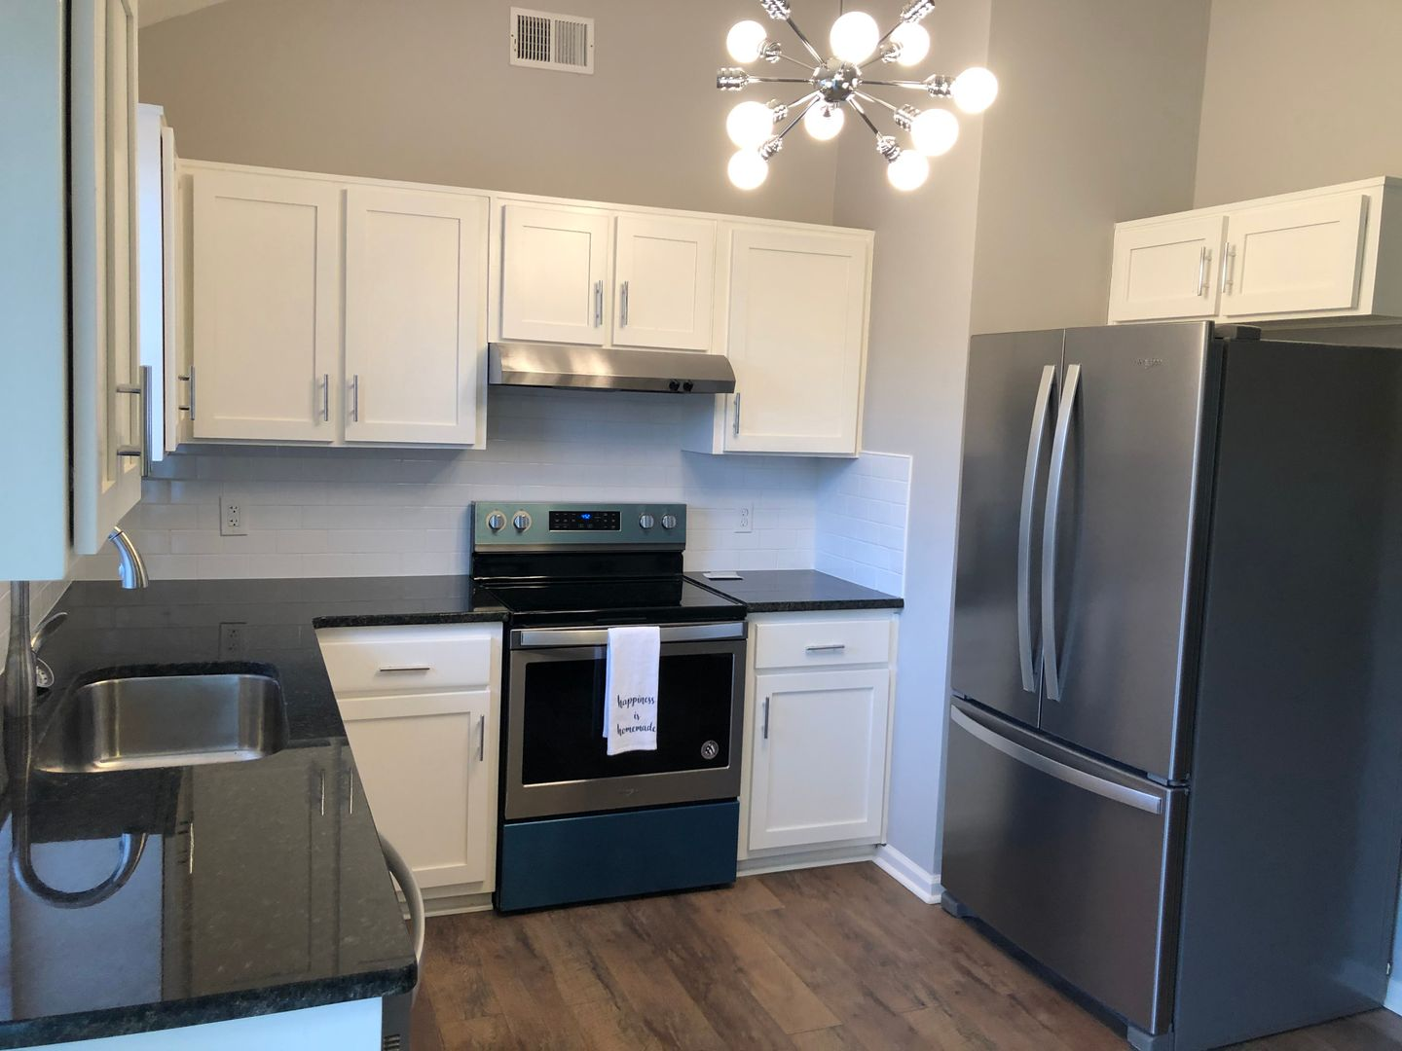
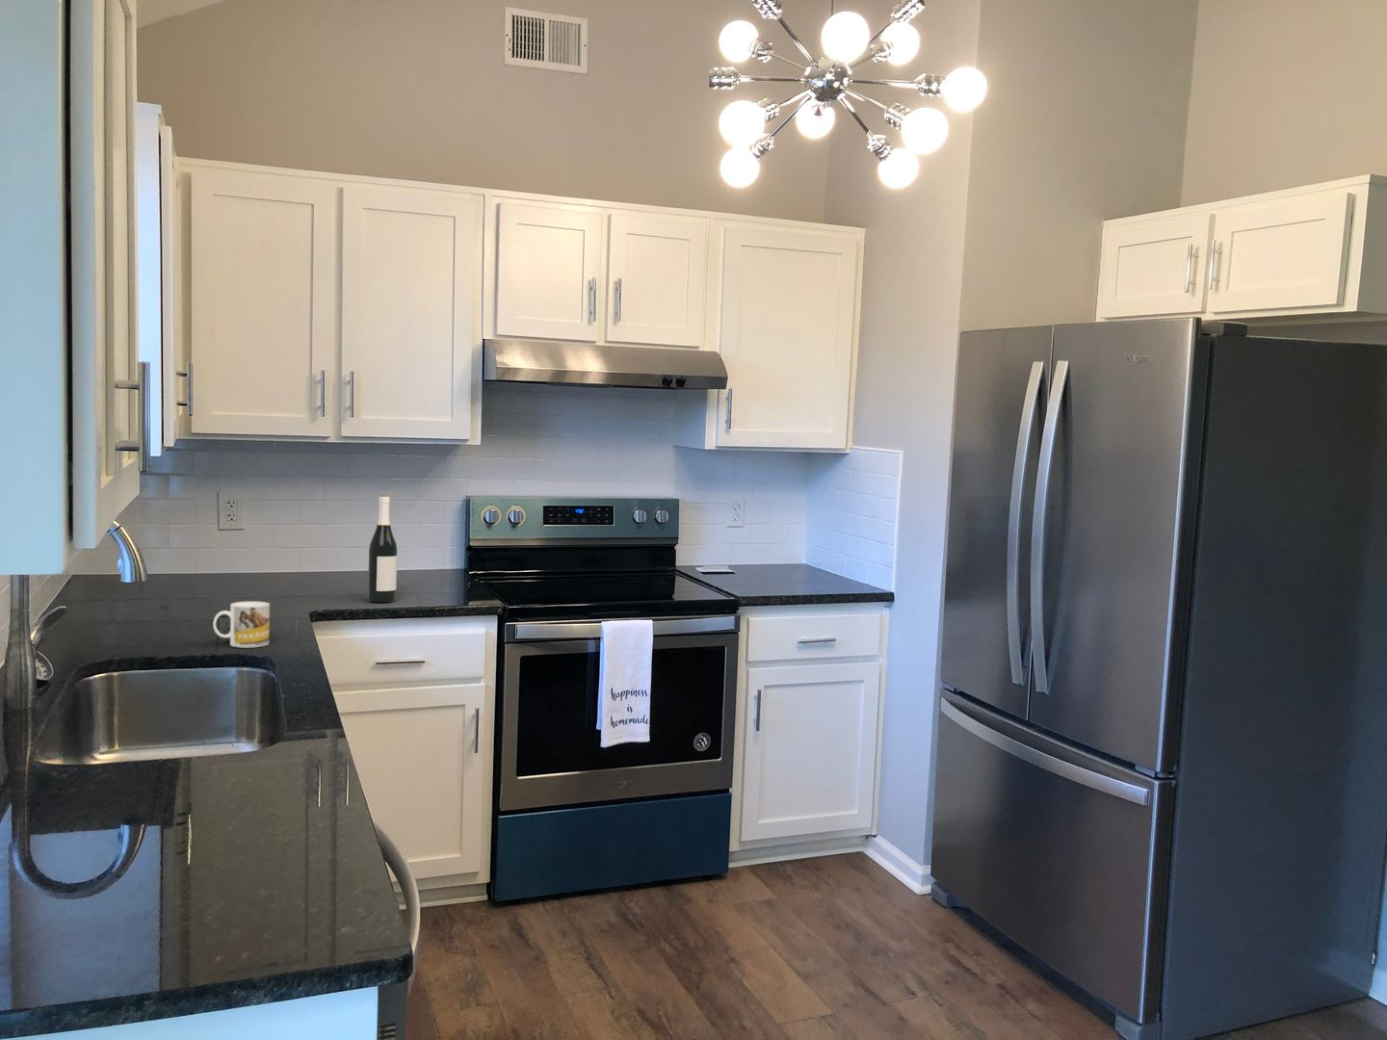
+ mug [212,601,271,649]
+ wine bottle [367,494,398,603]
